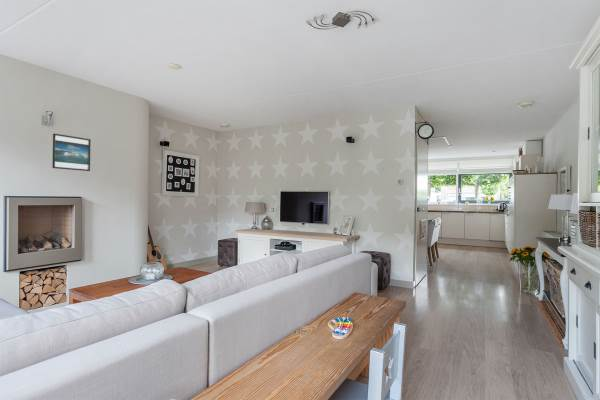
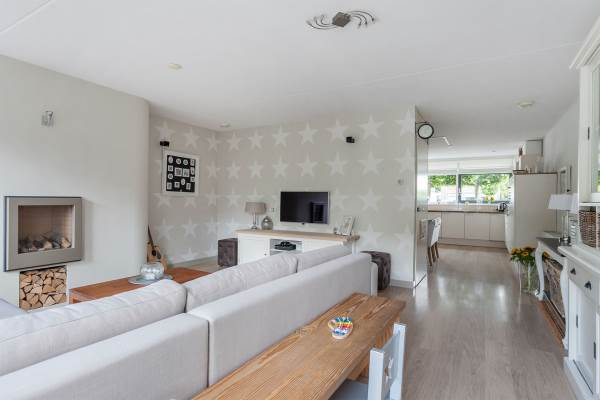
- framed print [51,133,92,172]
